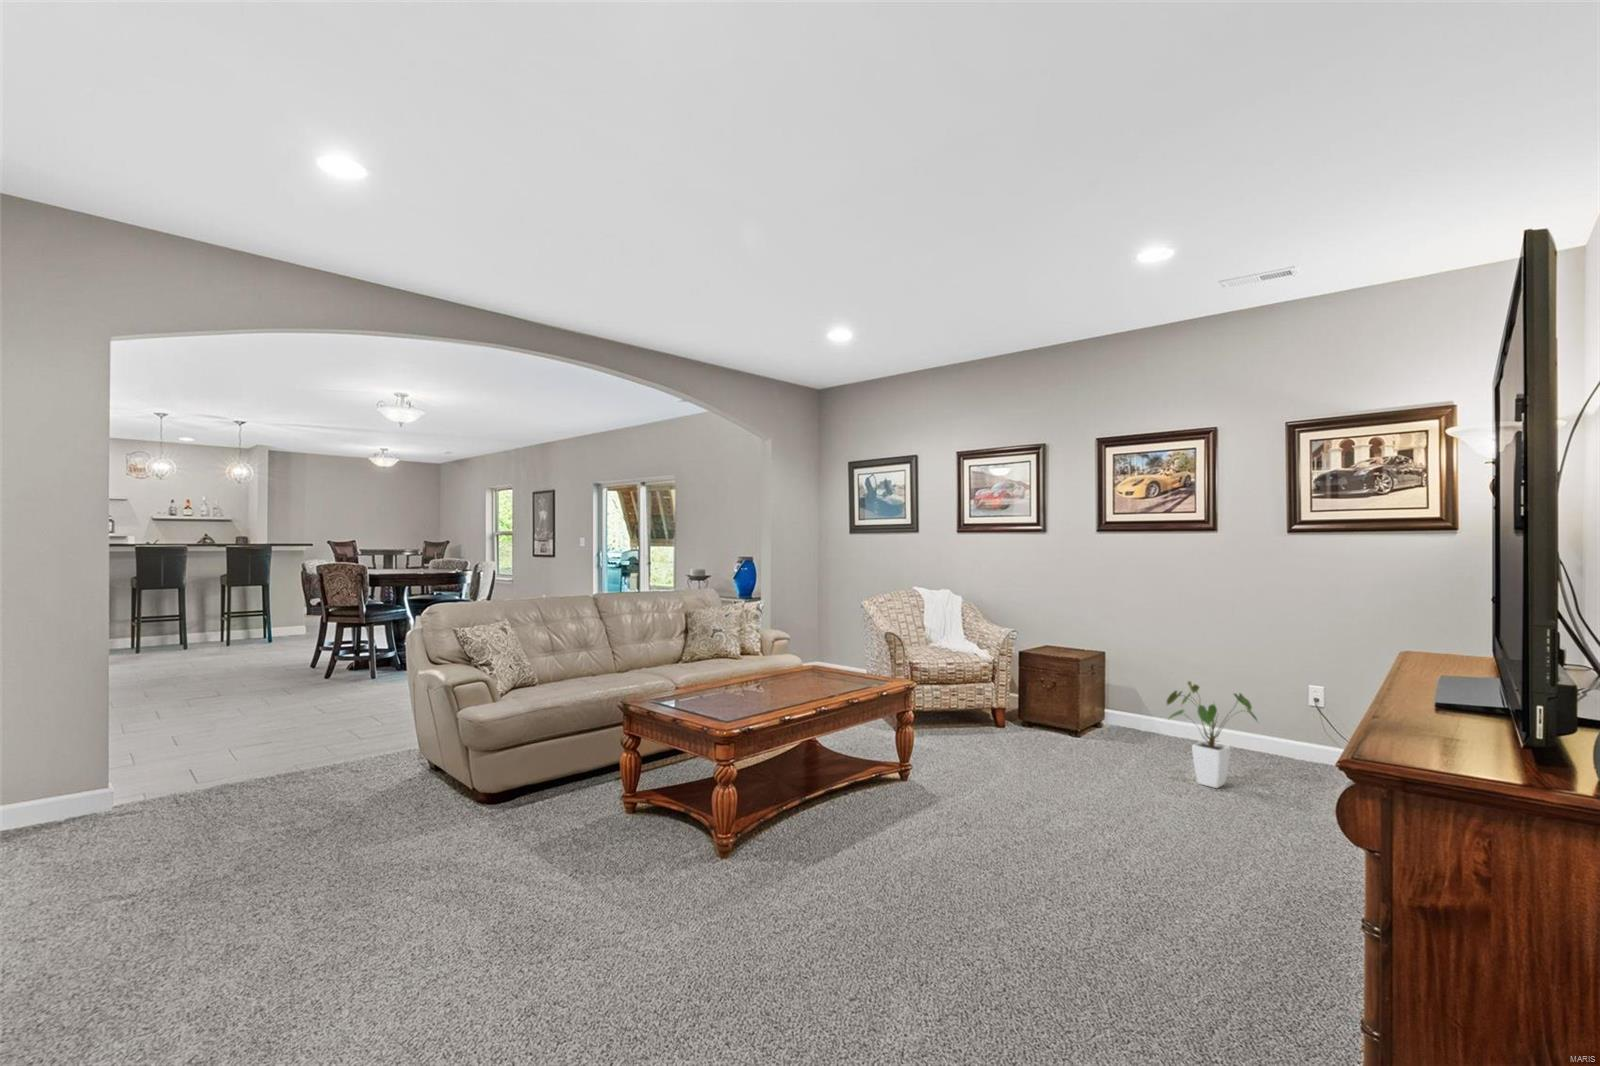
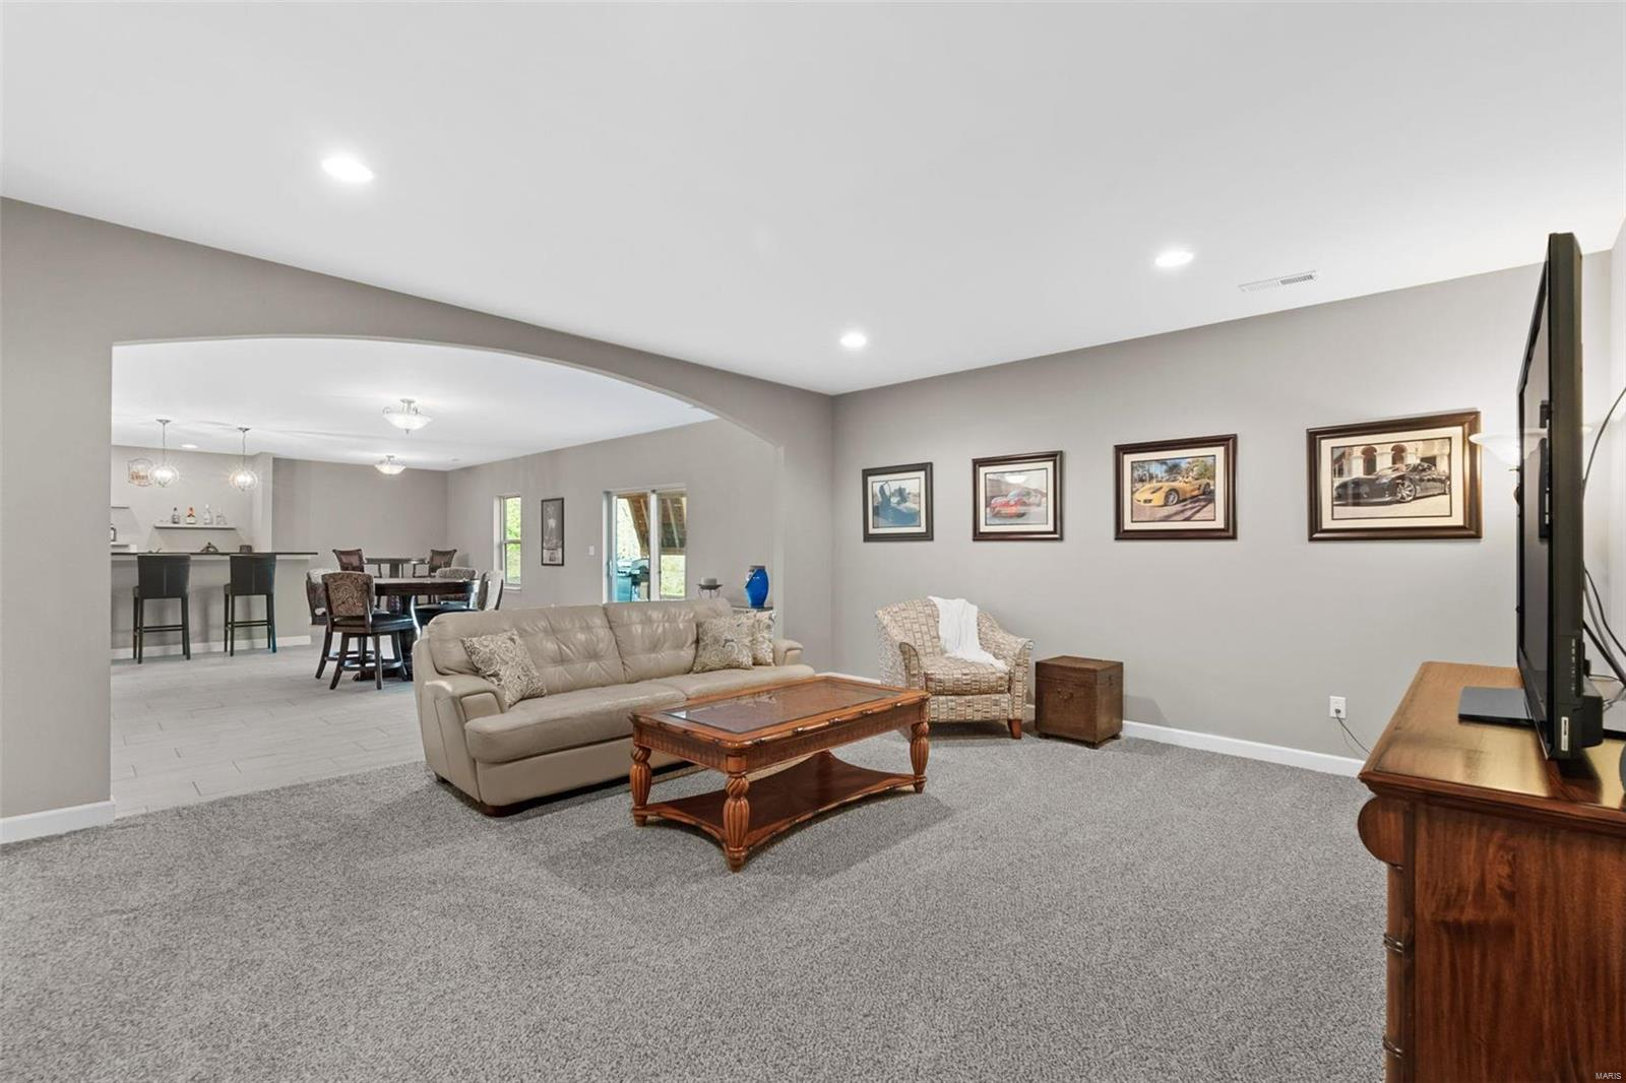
- house plant [1165,681,1259,789]
